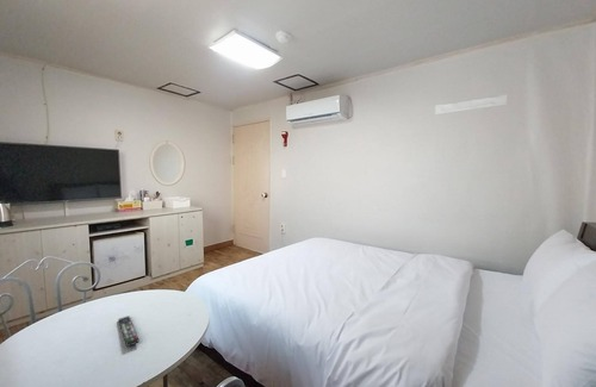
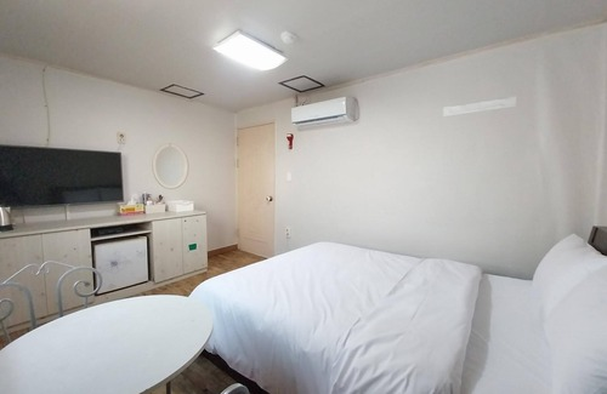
- remote control [117,314,141,348]
